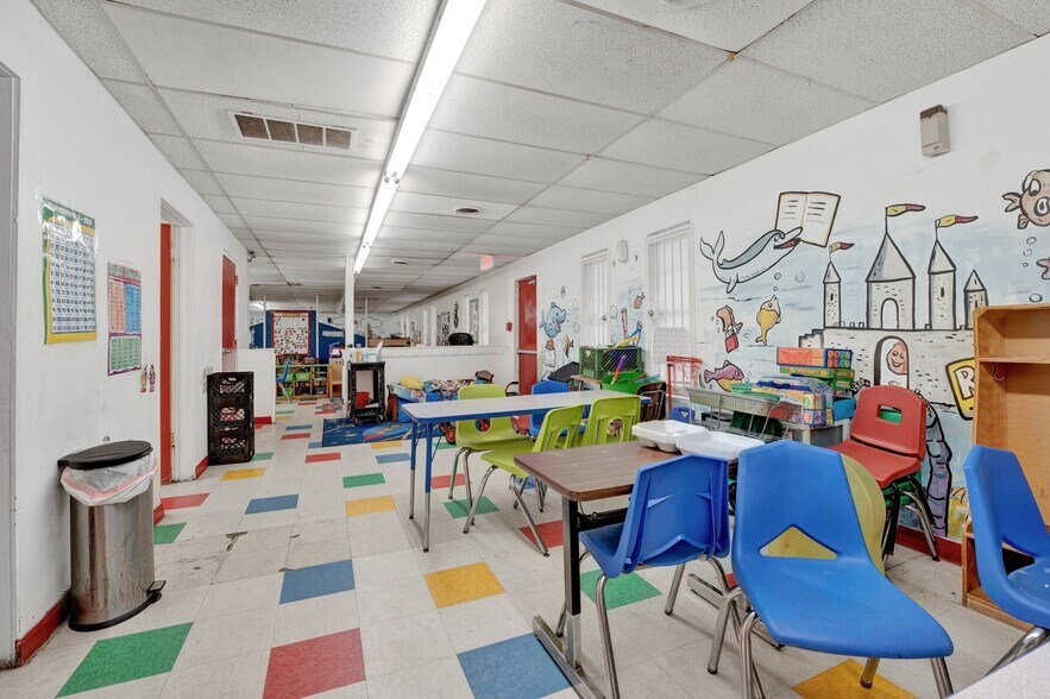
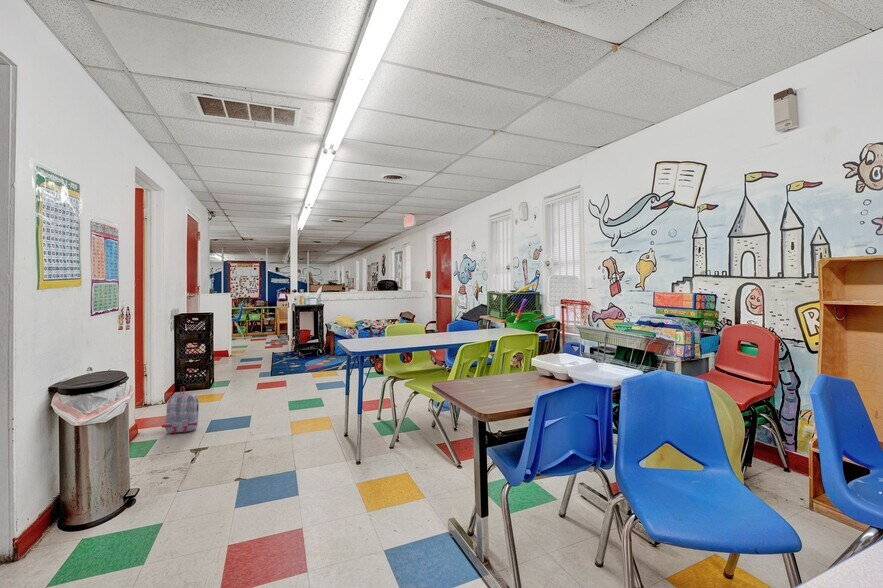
+ backpack [161,386,200,434]
